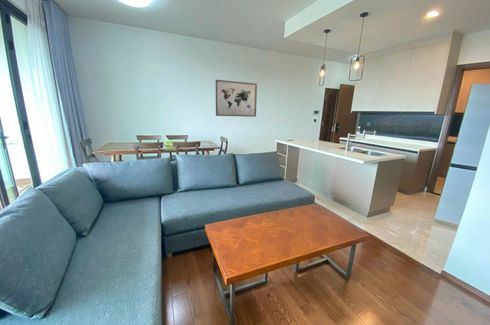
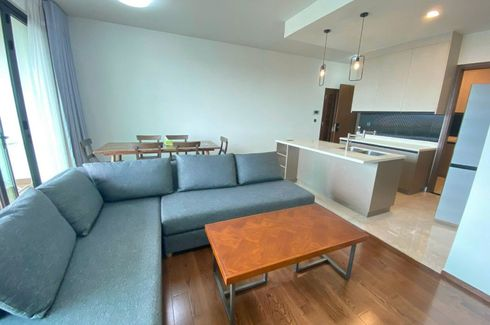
- wall art [215,79,258,118]
